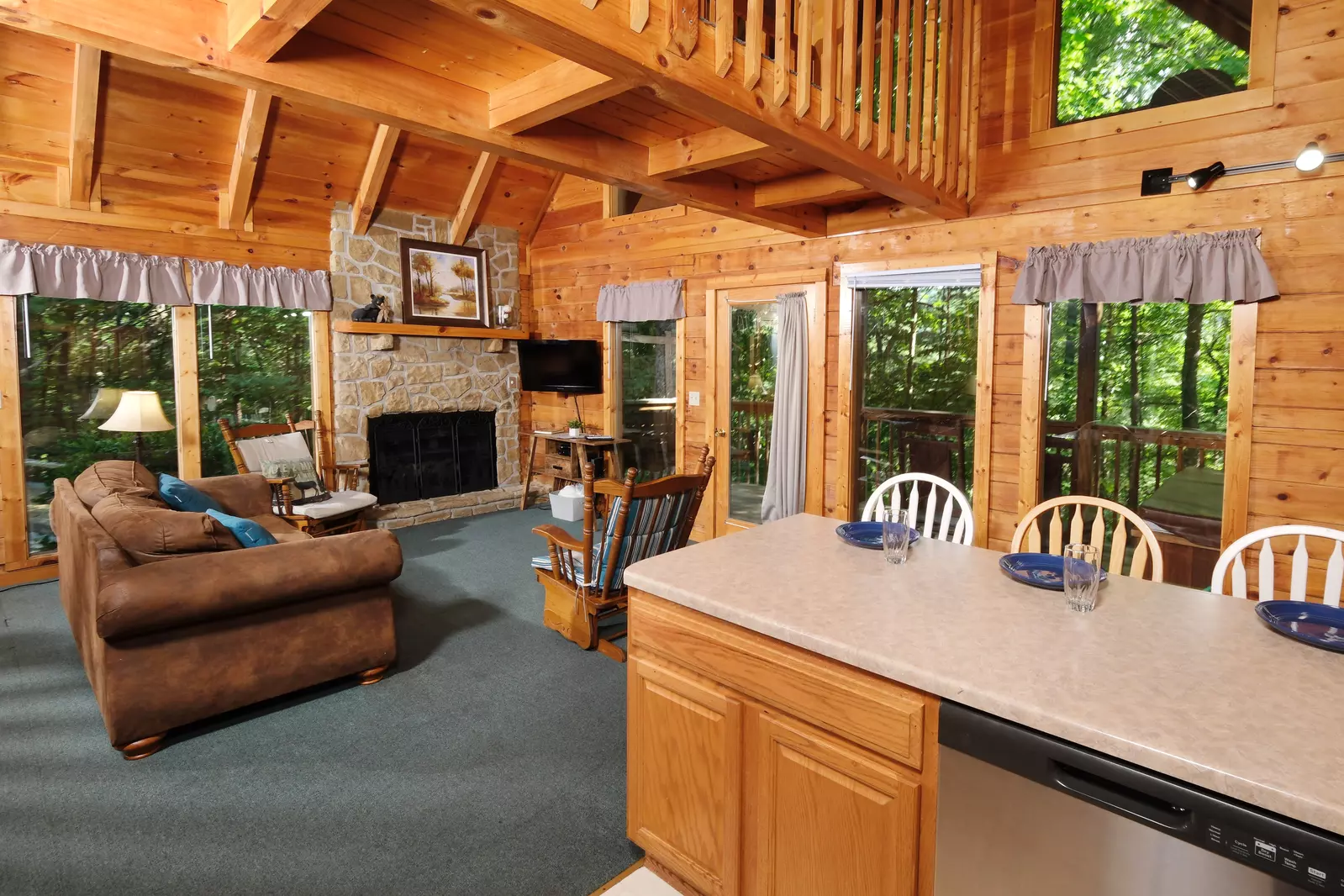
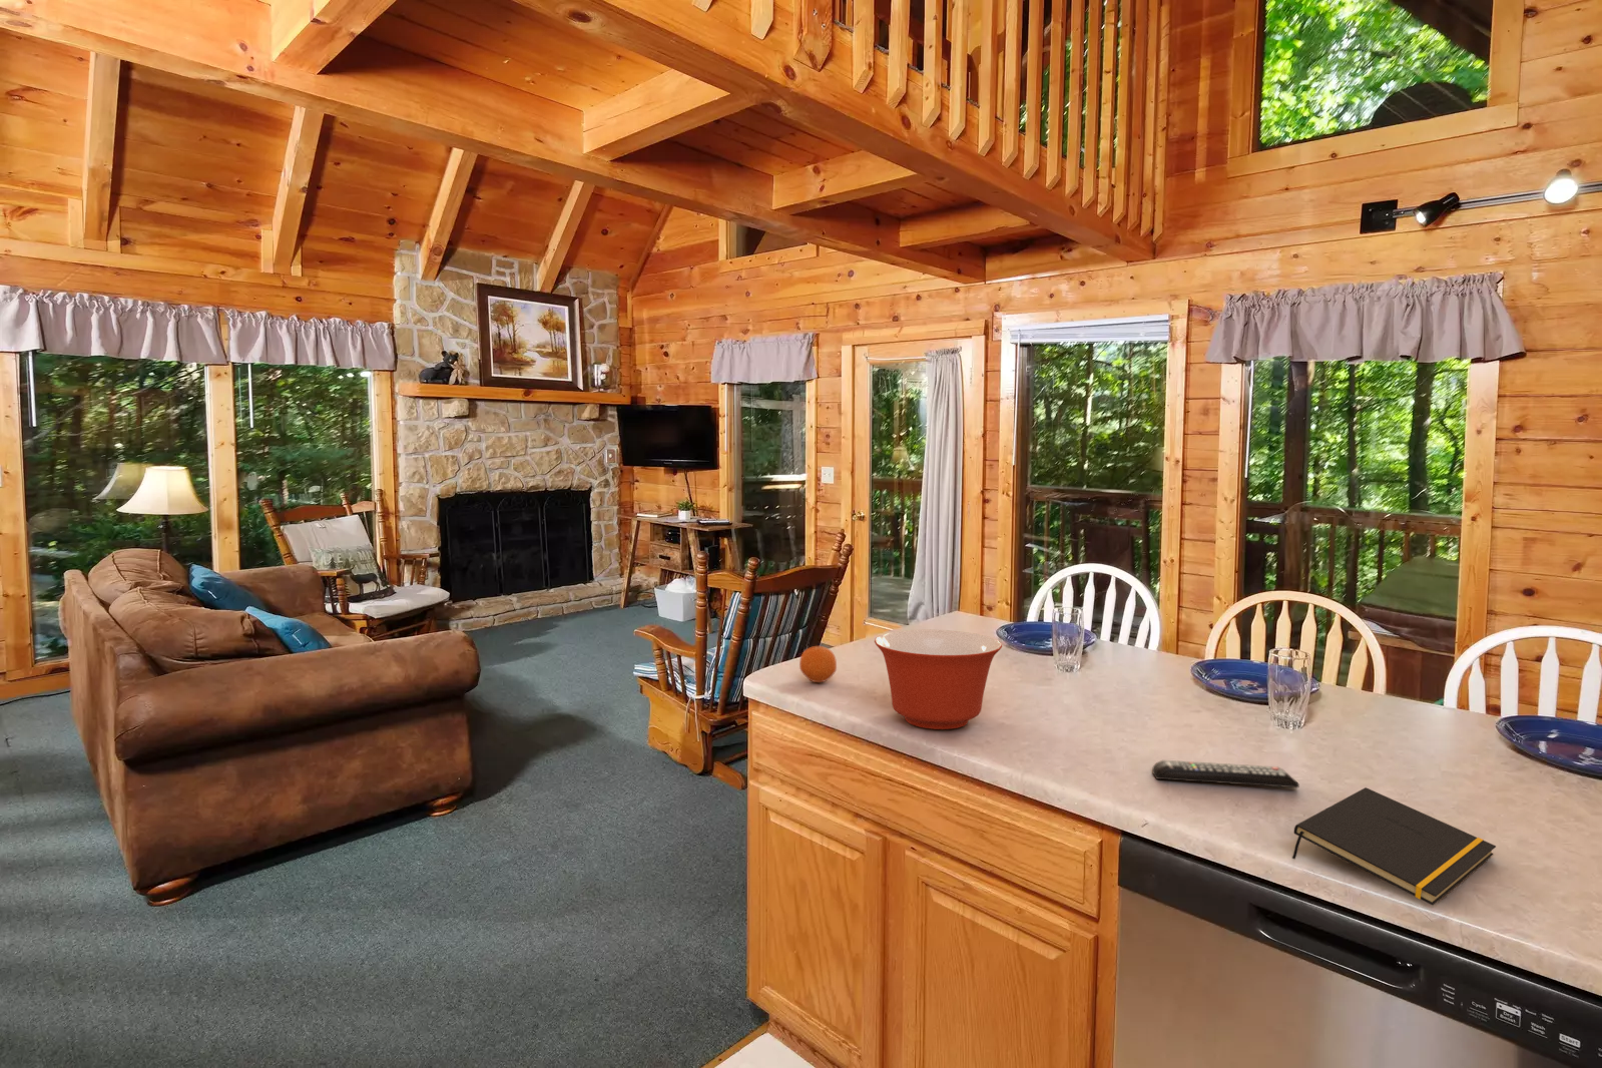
+ mixing bowl [874,629,1002,731]
+ fruit [799,645,838,683]
+ remote control [1151,759,1300,788]
+ notepad [1291,787,1497,906]
